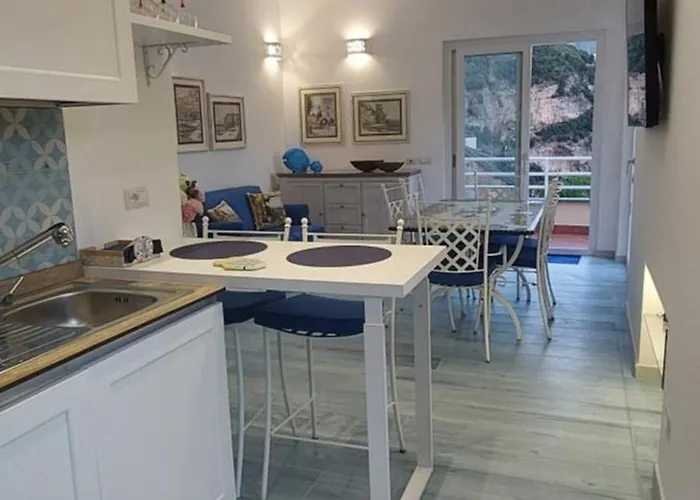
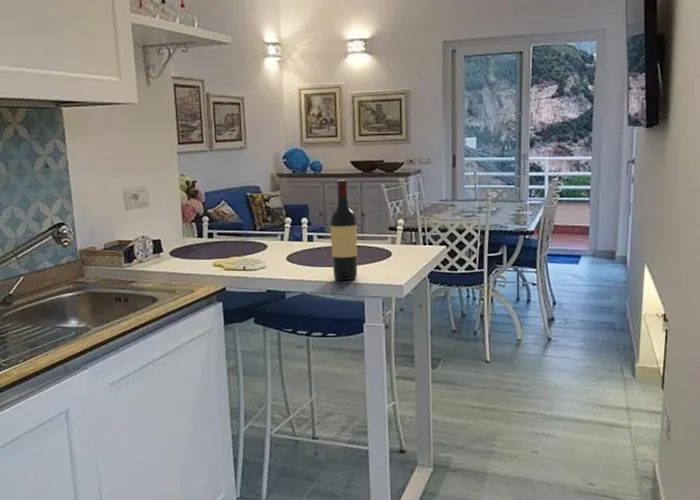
+ wine bottle [329,179,358,281]
